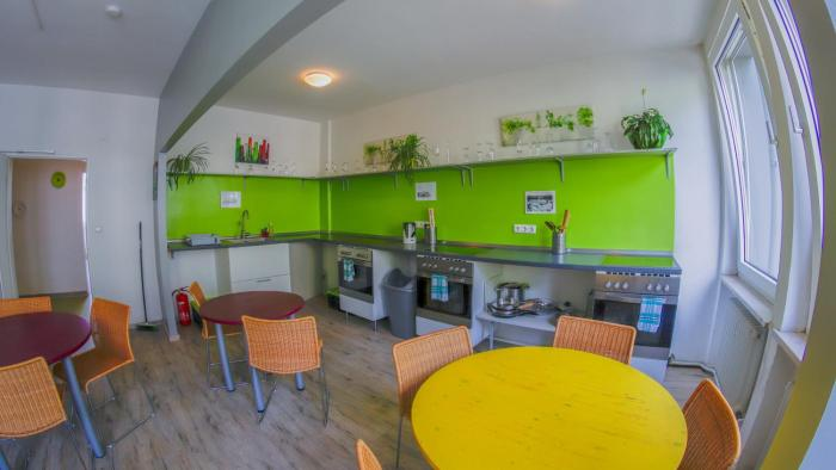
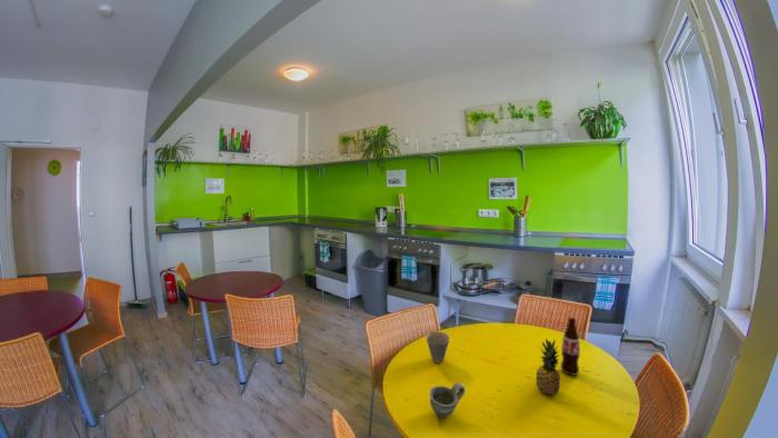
+ cup [425,330,451,364]
+ cup [429,381,466,419]
+ fruit [535,337,561,396]
+ bottle [559,317,581,377]
